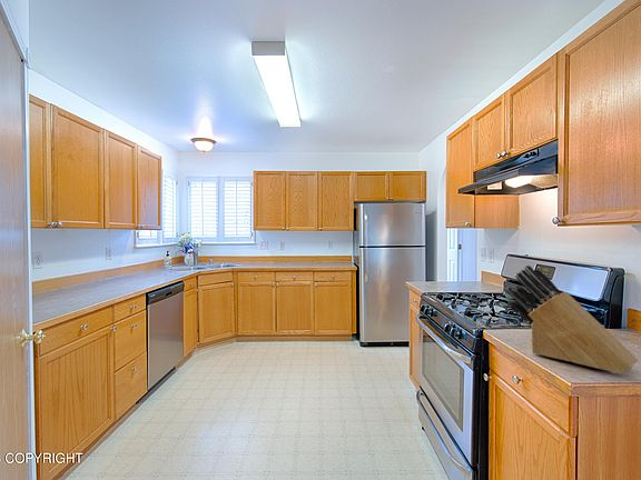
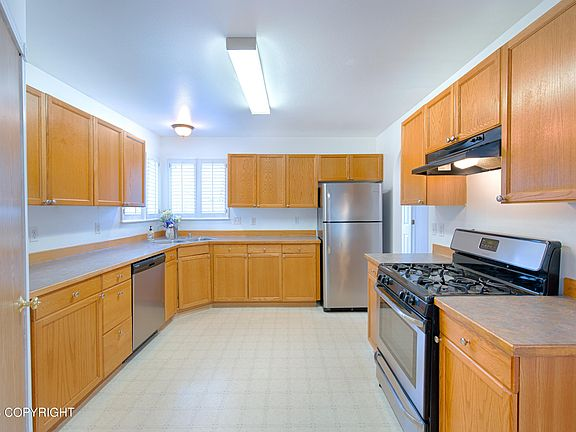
- knife block [504,264,639,374]
